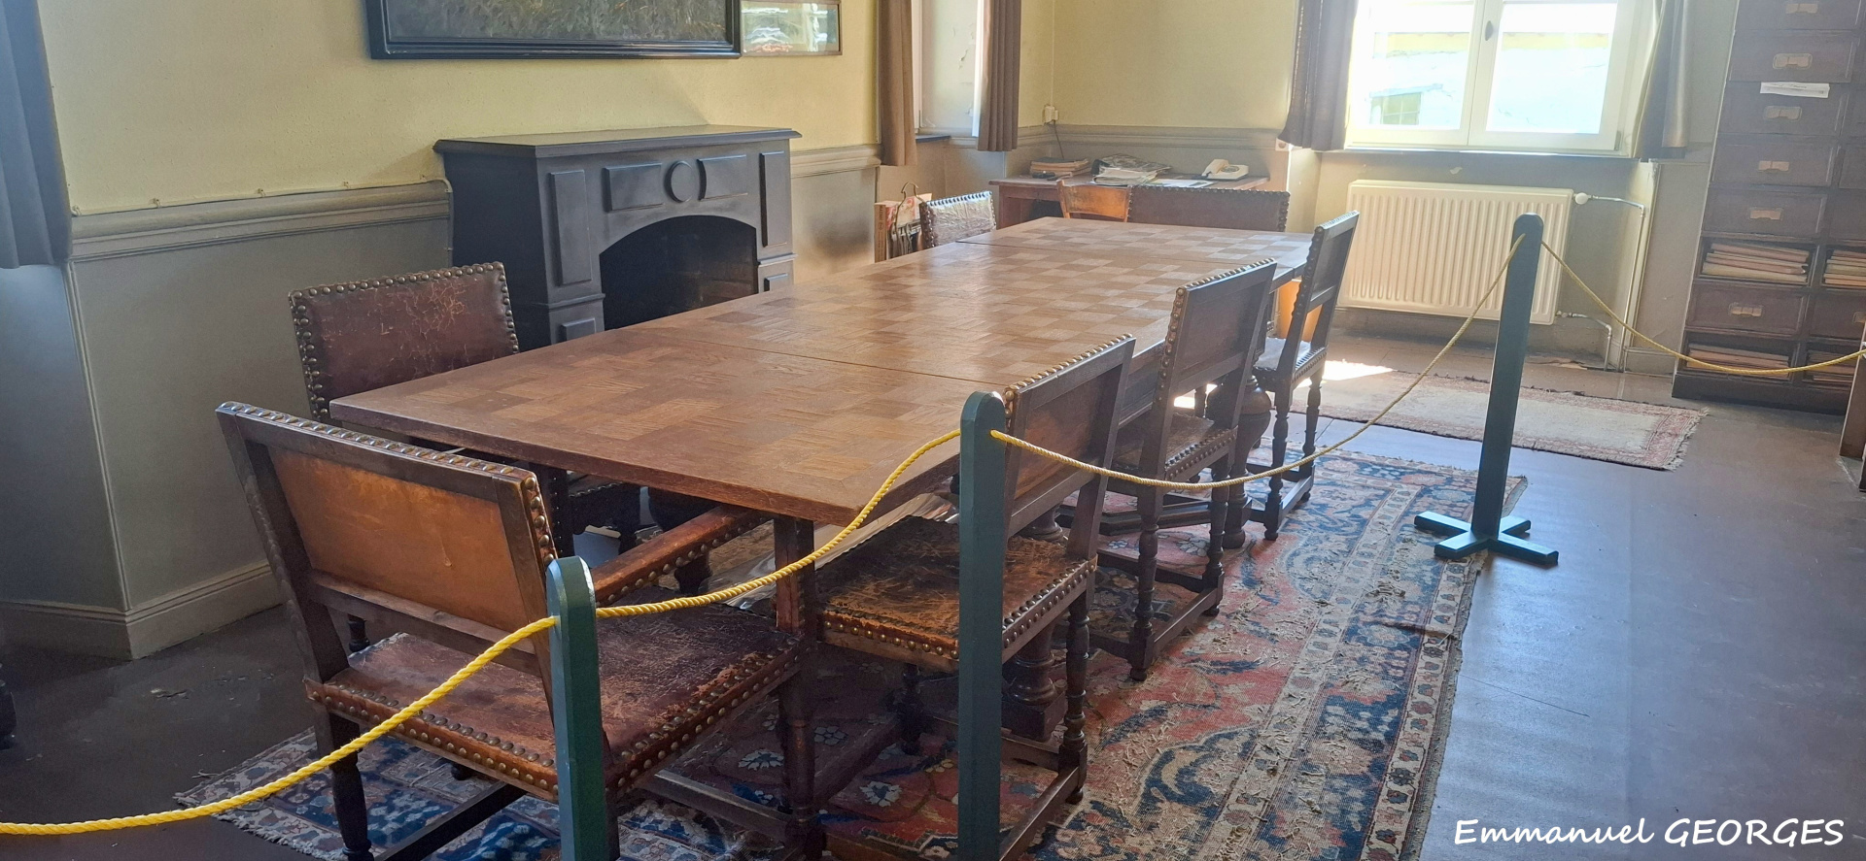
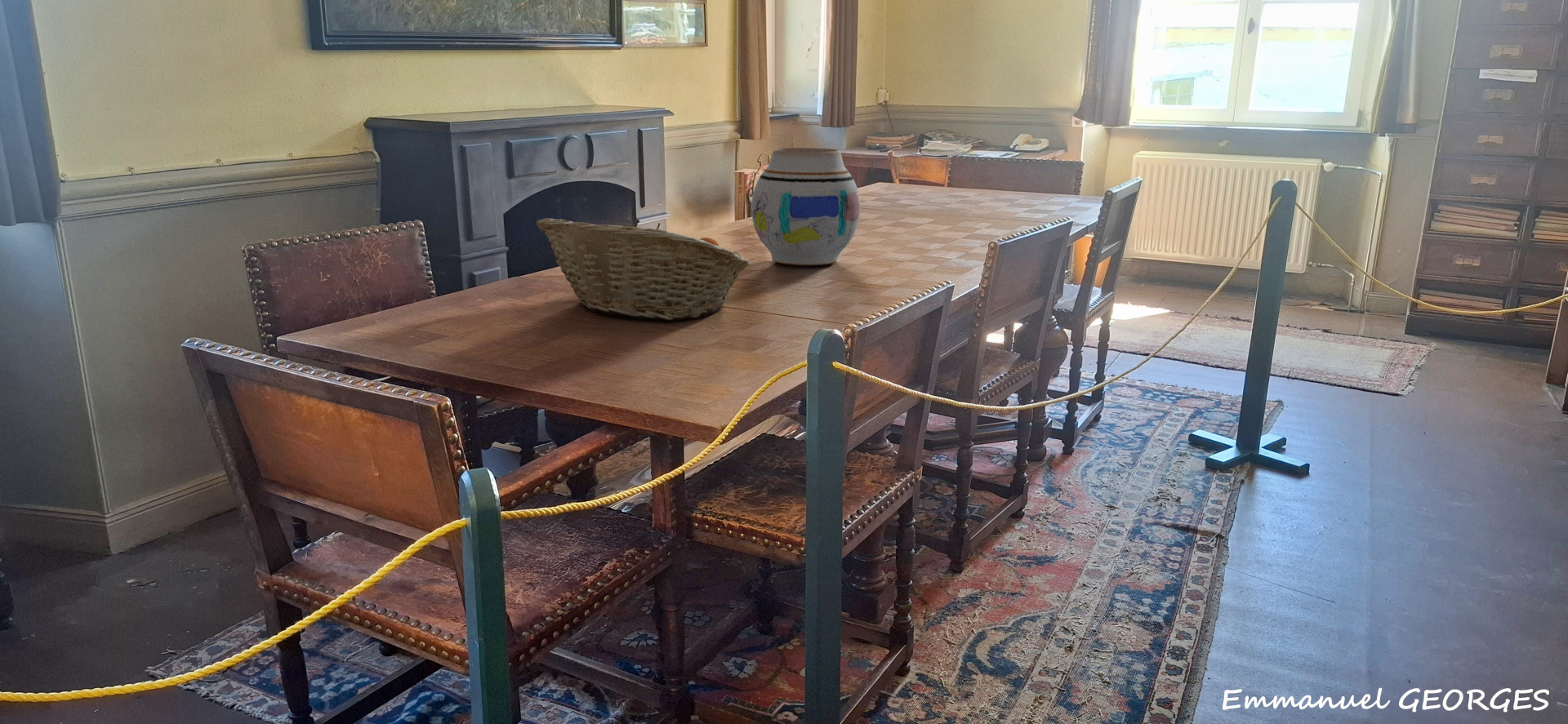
+ fruit basket [535,217,751,321]
+ vase [751,147,861,266]
